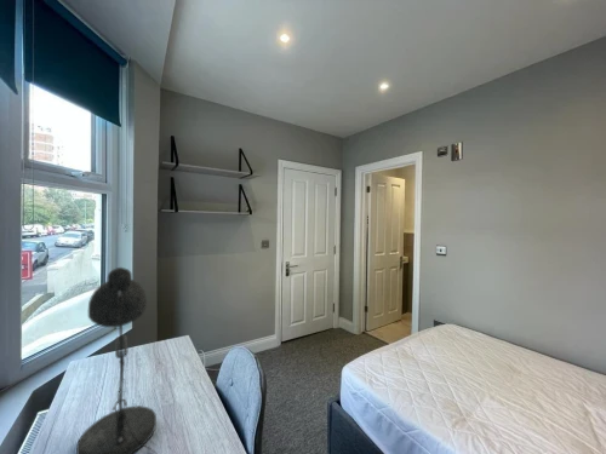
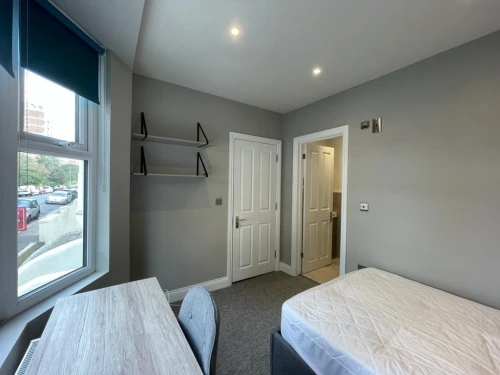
- desk lamp [75,266,158,454]
